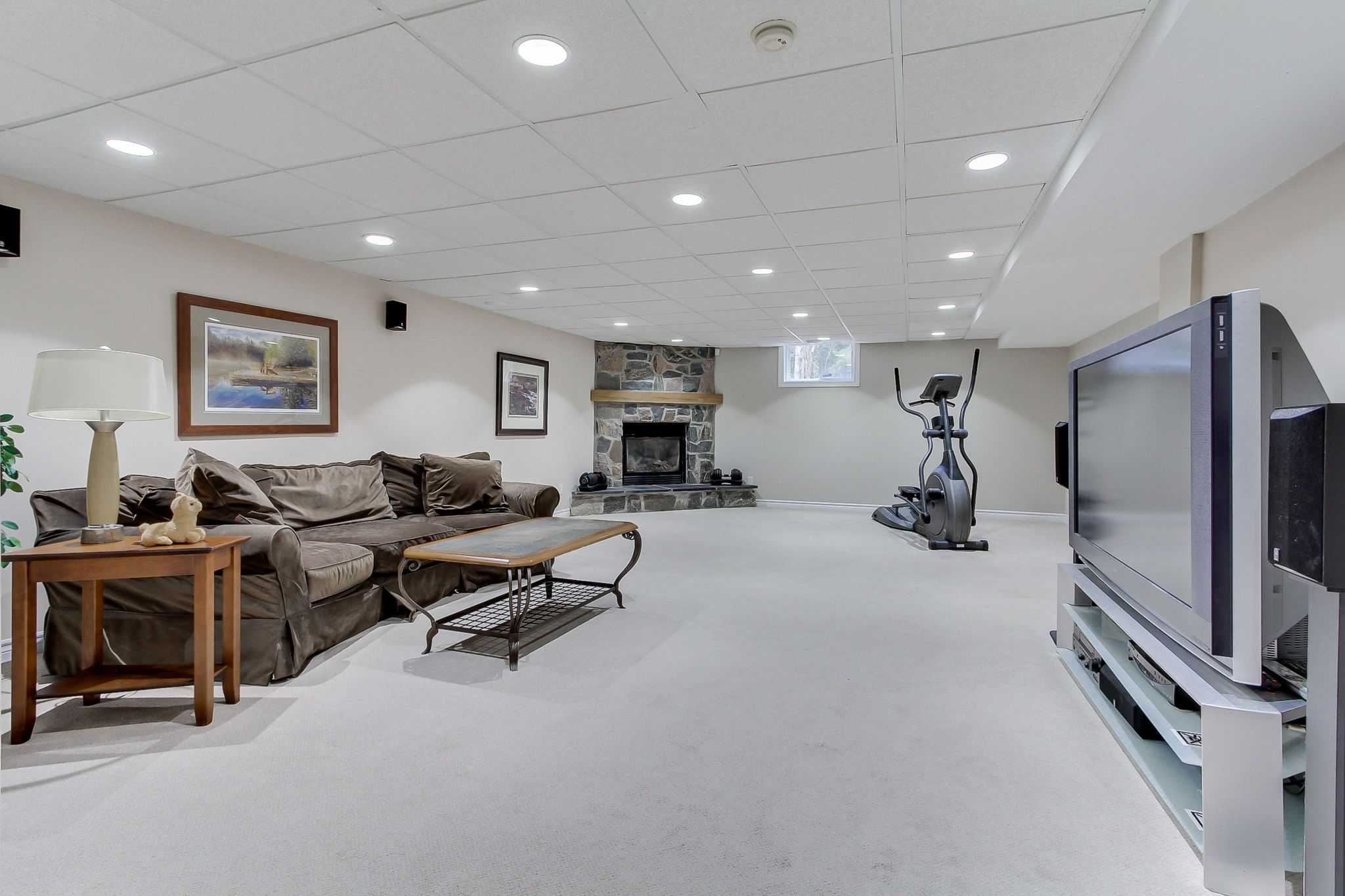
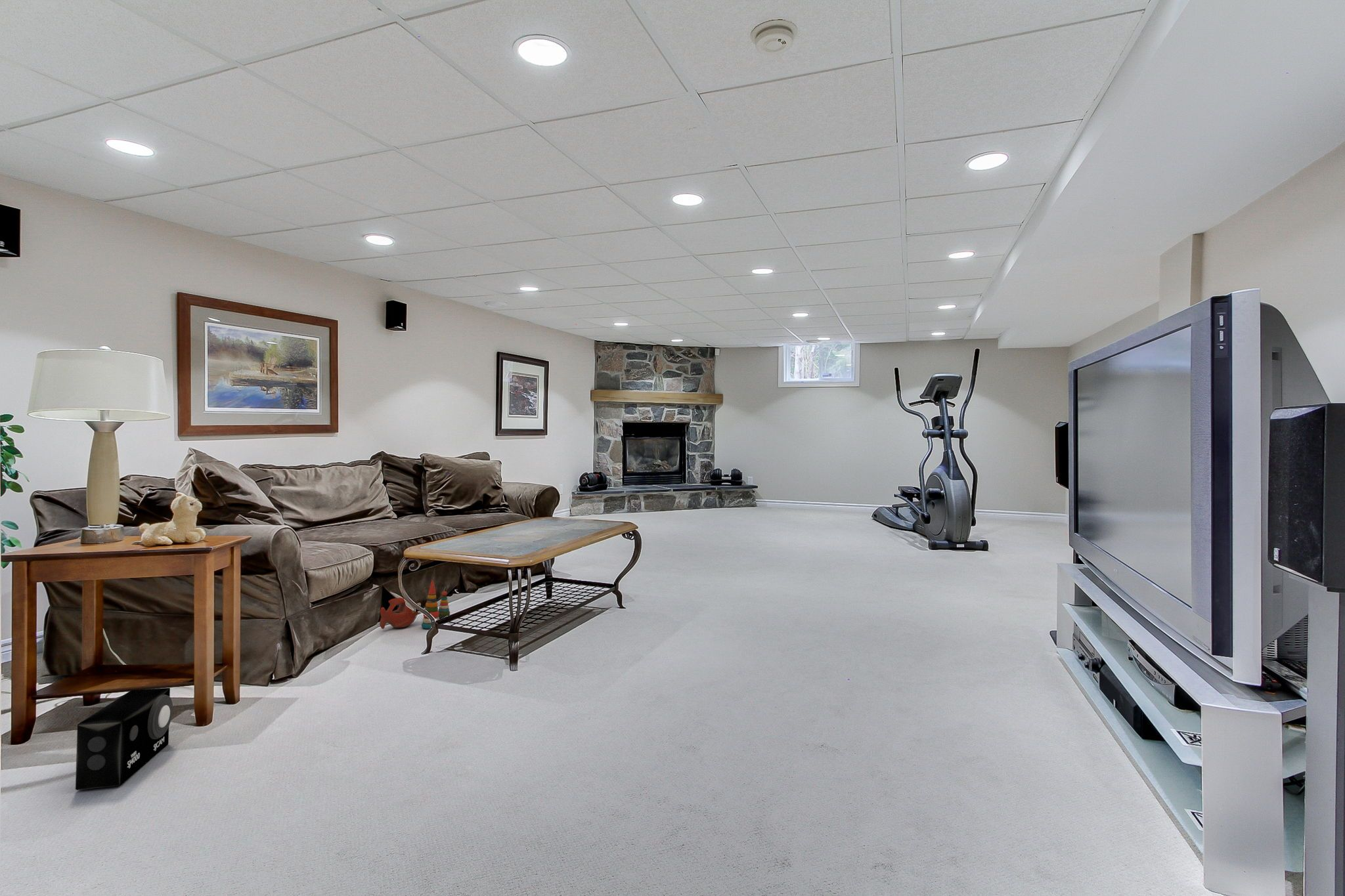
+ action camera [75,687,173,791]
+ stacking toy [379,579,451,629]
